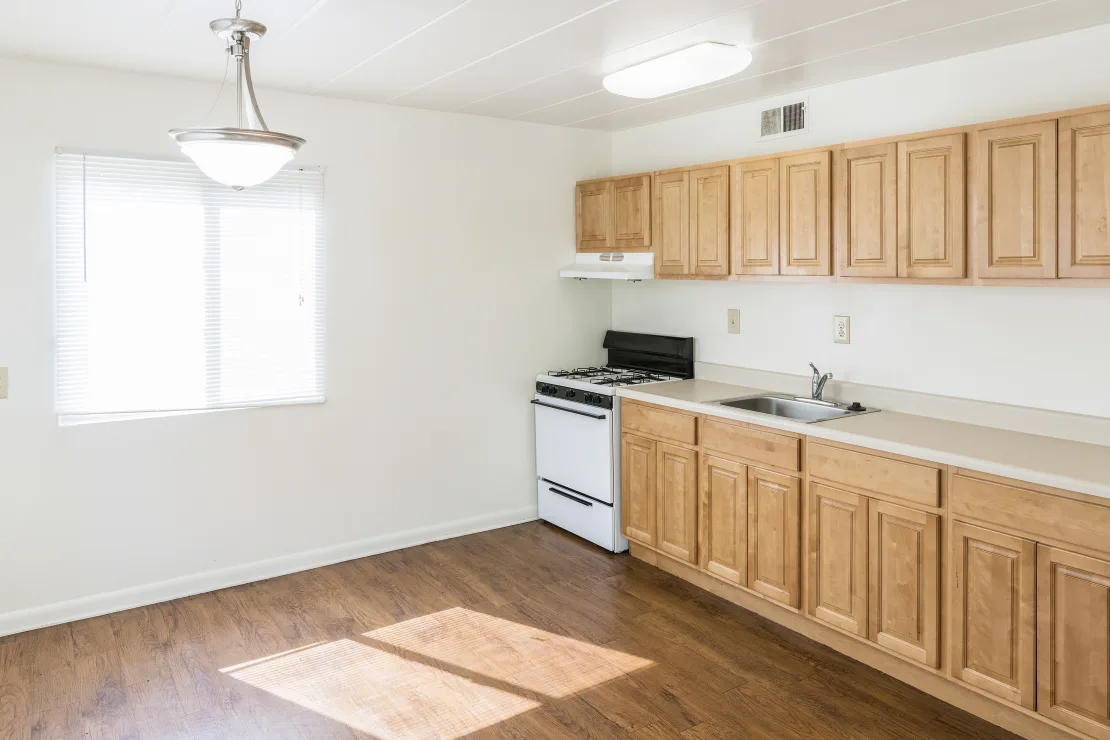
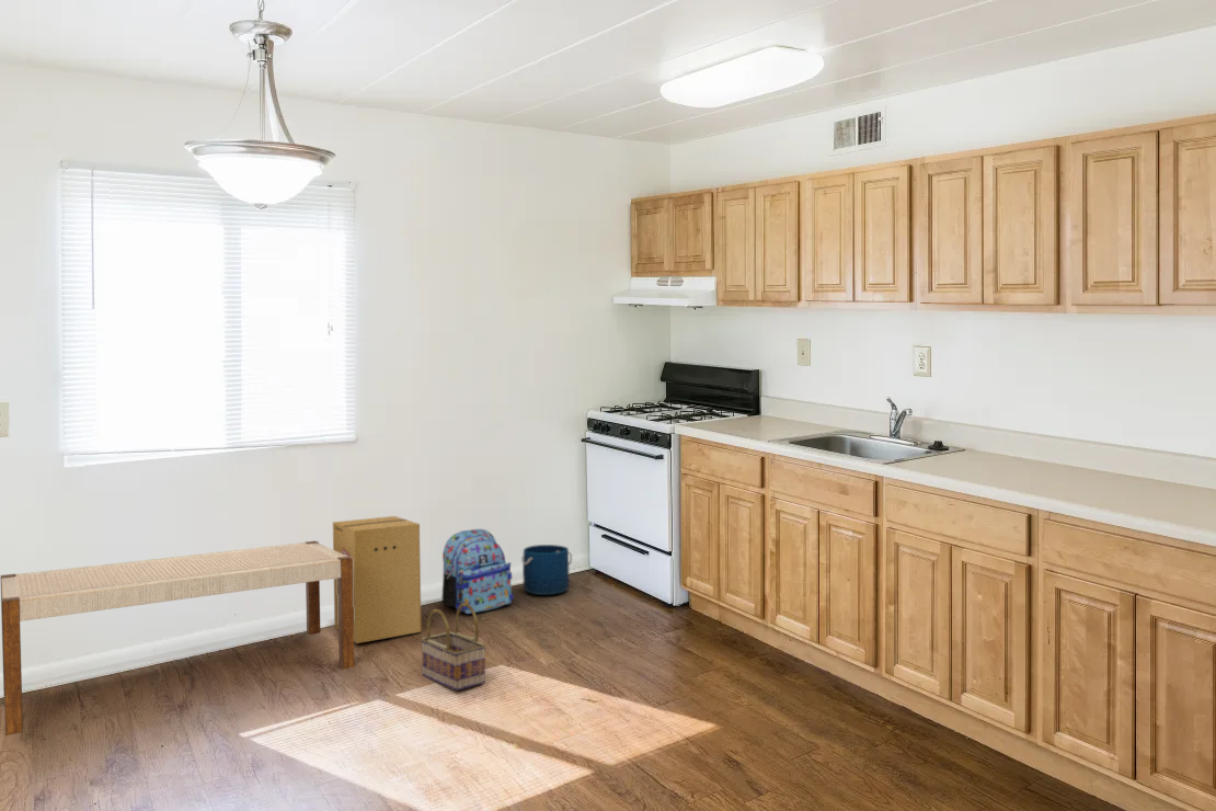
+ bucket [520,544,573,596]
+ bench [0,540,355,736]
+ cardboard box [332,515,422,644]
+ backpack [440,528,515,615]
+ basket [420,603,486,692]
